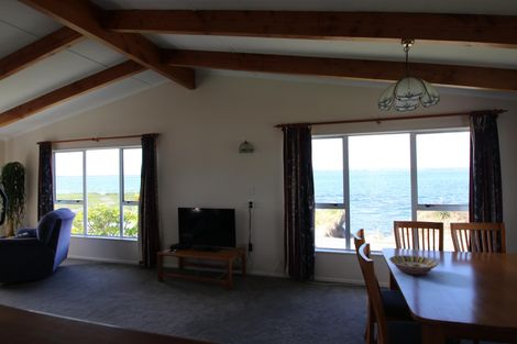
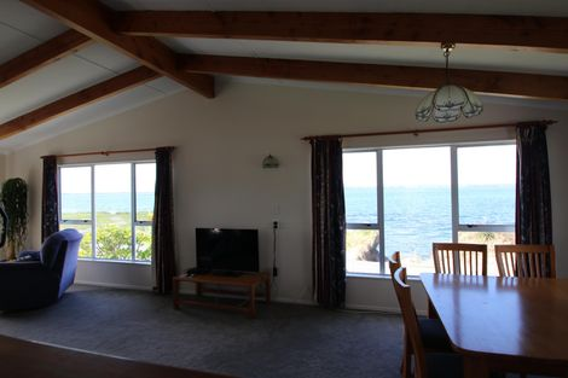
- serving bowl [388,255,439,276]
